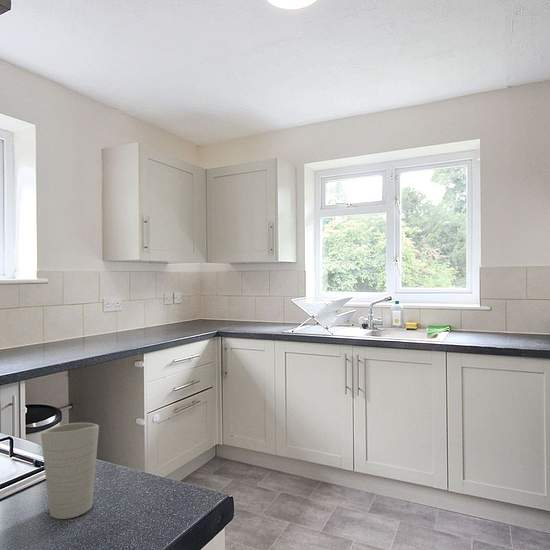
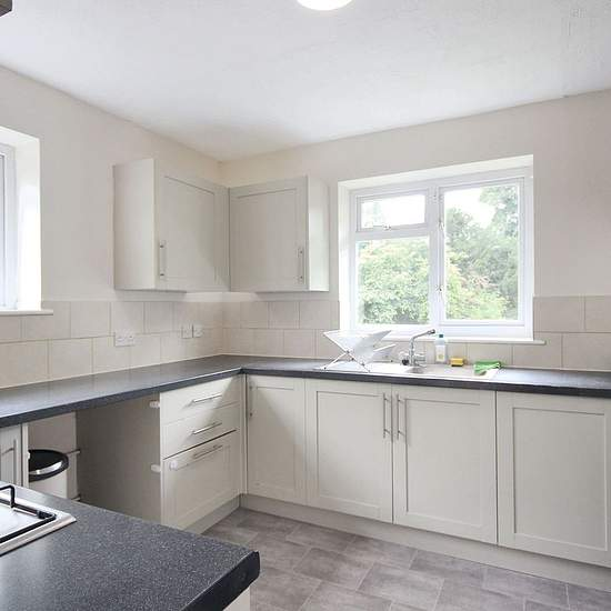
- cup [40,422,100,520]
